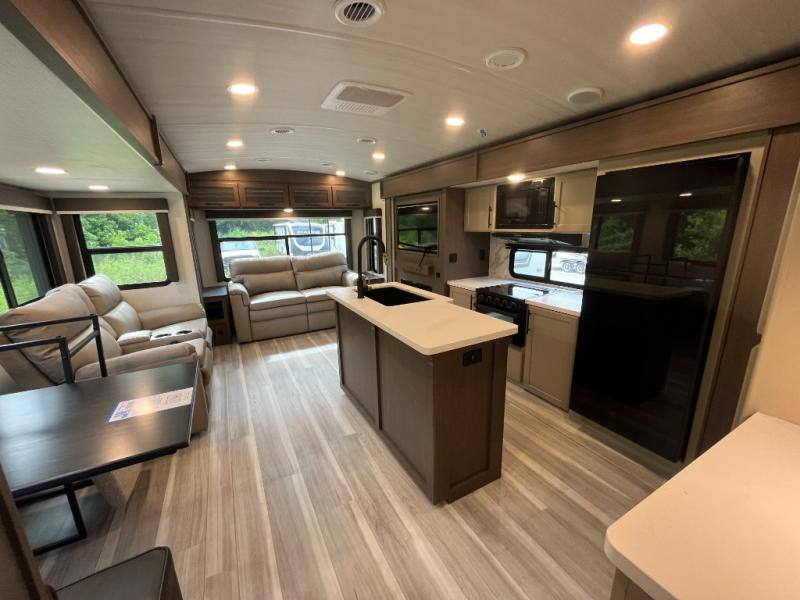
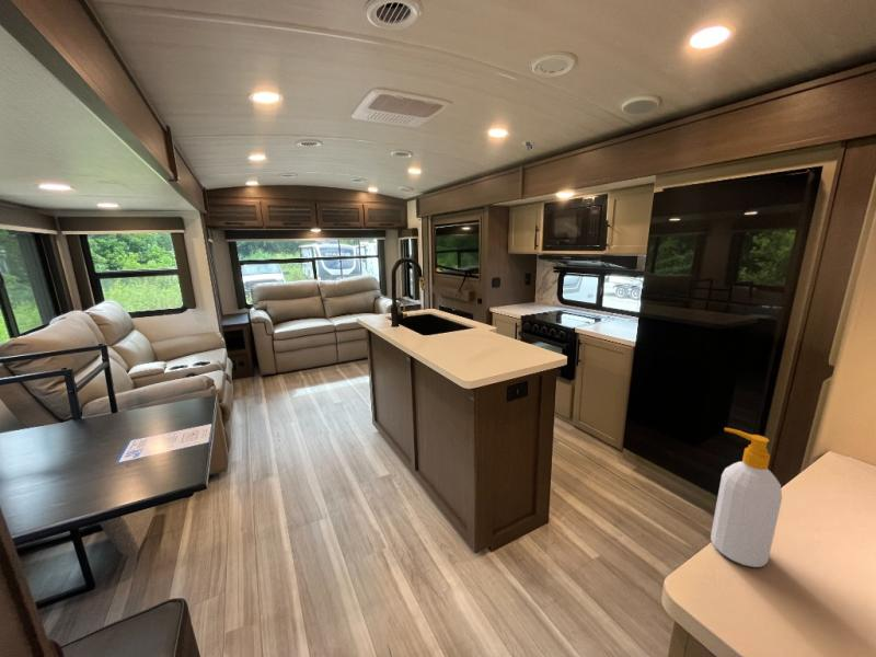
+ soap bottle [710,427,783,568]
